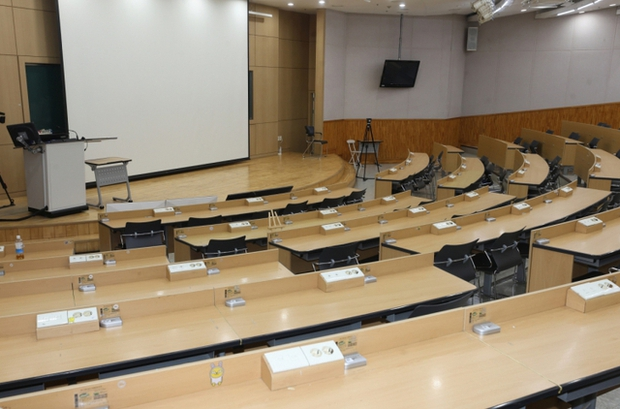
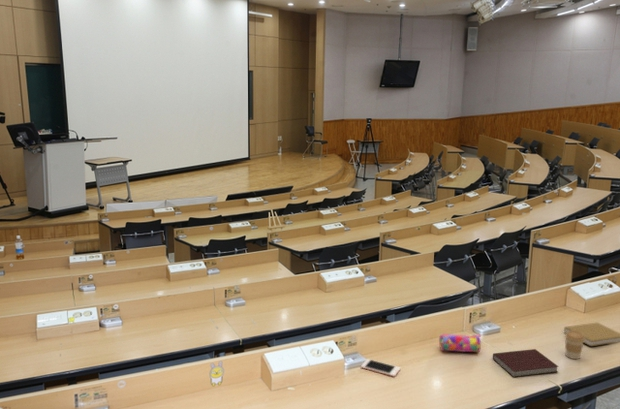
+ book [563,321,620,347]
+ pencil case [438,333,482,353]
+ cell phone [360,358,401,378]
+ notebook [492,348,560,378]
+ coffee cup [564,330,585,360]
